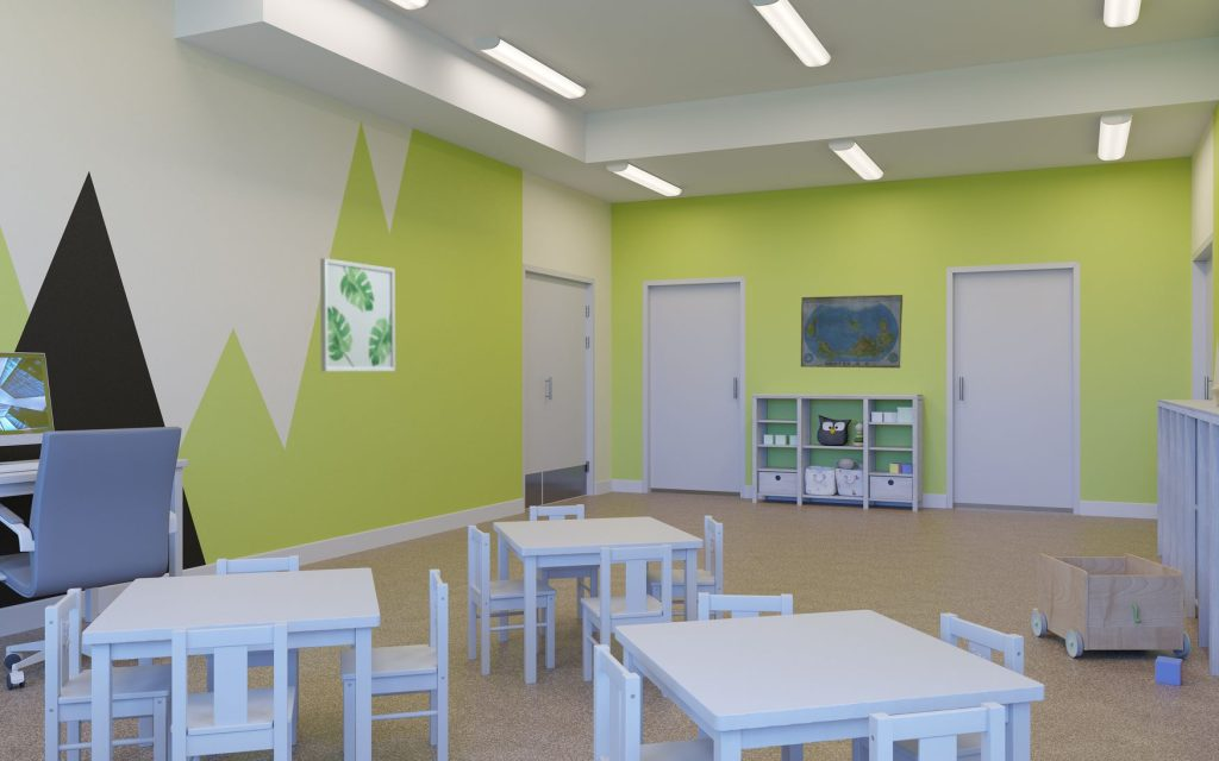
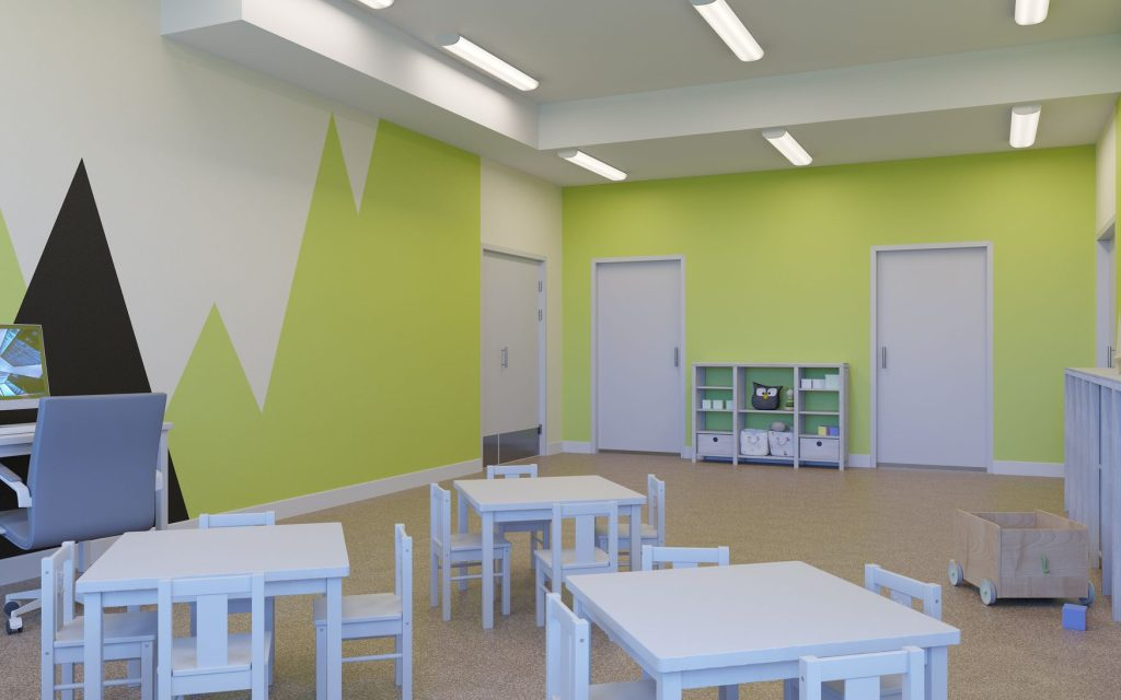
- wall art [319,257,396,372]
- world map [800,294,904,369]
